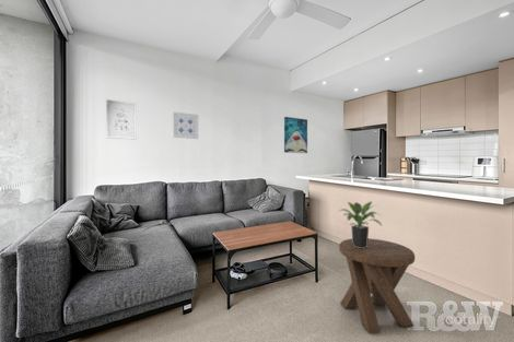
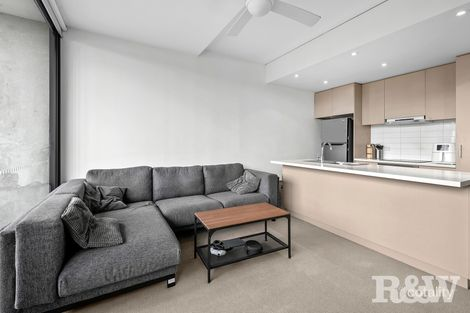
- potted plant [338,200,383,248]
- wall art [172,110,199,140]
- wall art [283,116,308,154]
- wall art [105,98,138,141]
- music stool [338,237,416,334]
